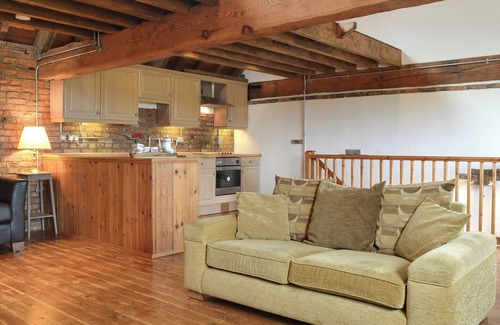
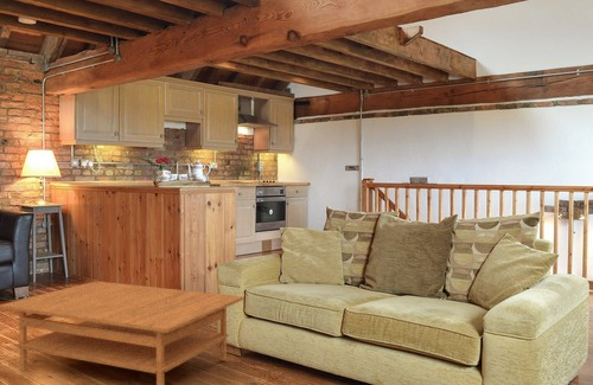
+ coffee table [0,280,244,385]
